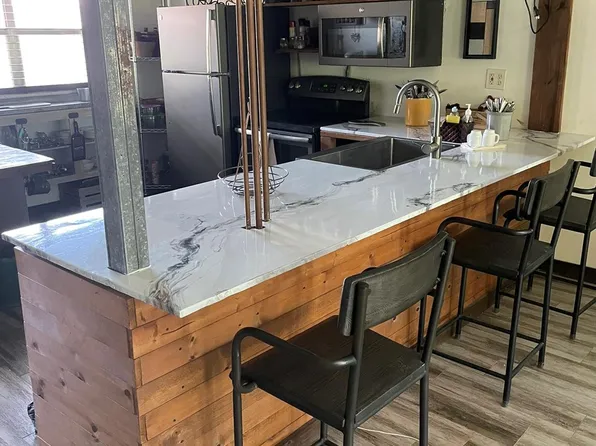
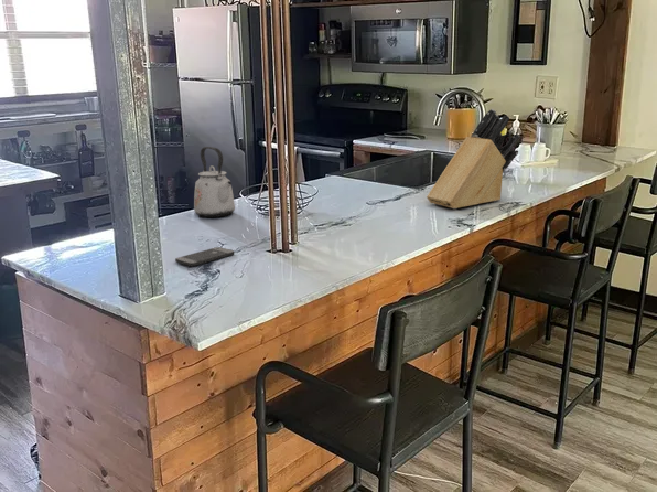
+ knife block [426,108,520,210]
+ kettle [193,146,236,218]
+ smartphone [174,246,235,267]
